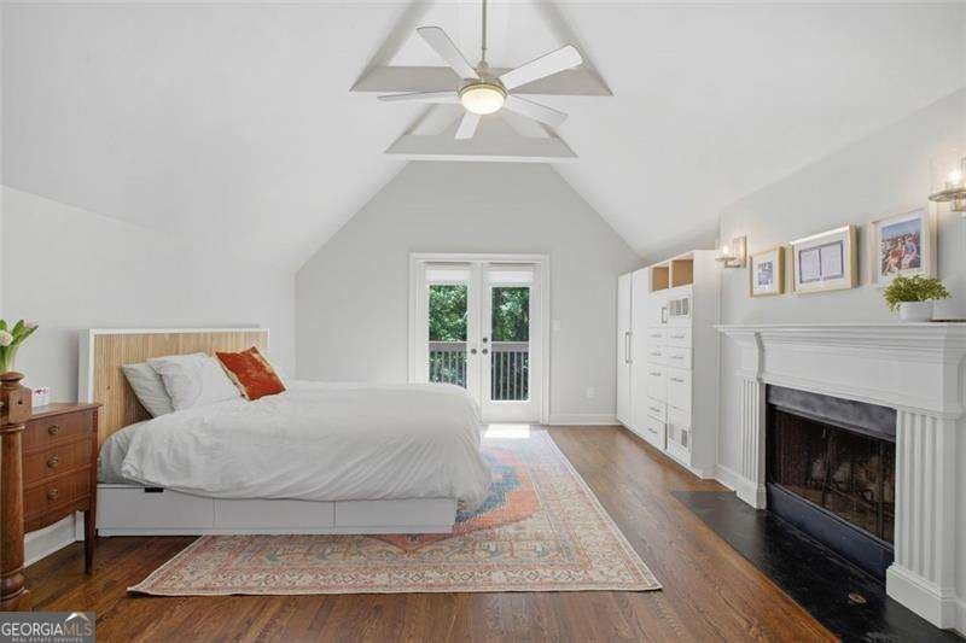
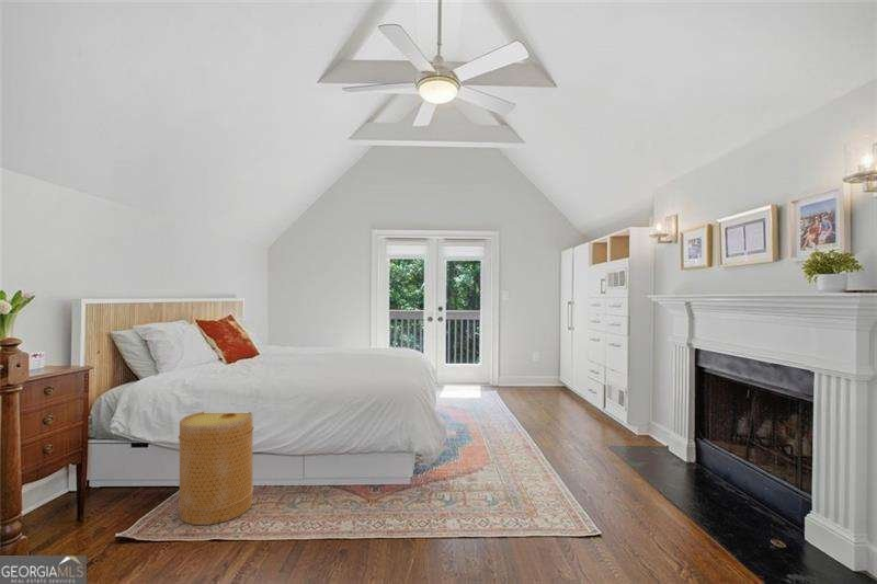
+ basket [178,411,254,526]
